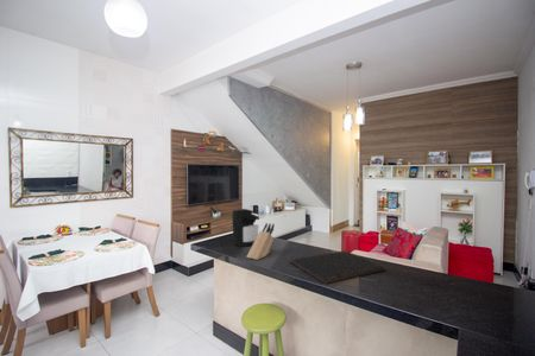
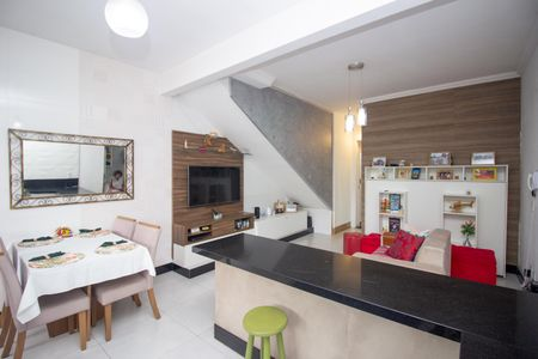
- cutting board [289,250,388,285]
- coffee maker [231,208,260,248]
- knife block [246,222,276,261]
